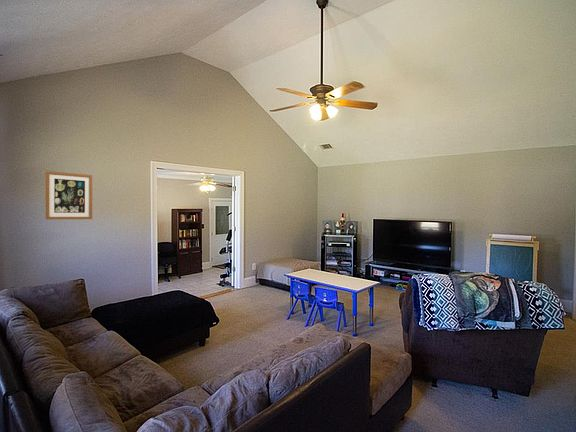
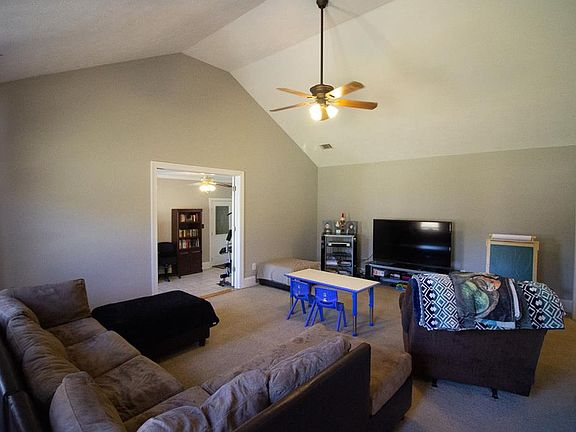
- wall art [45,170,93,220]
